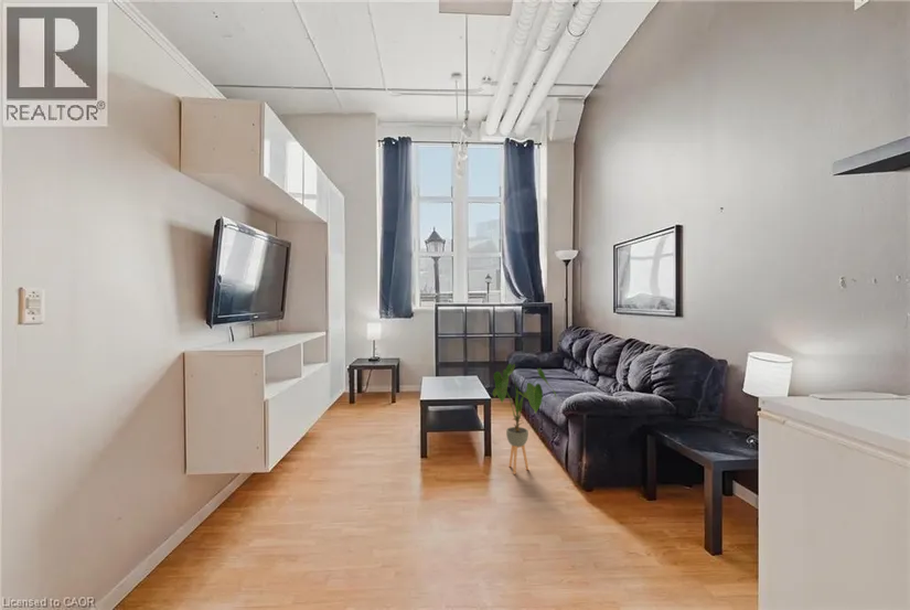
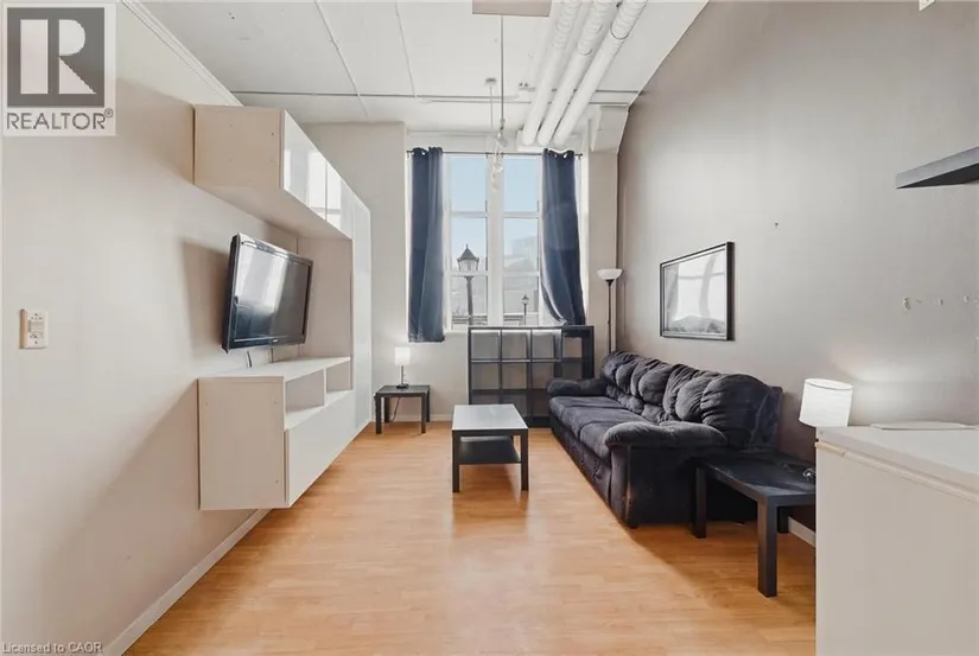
- house plant [492,363,558,475]
